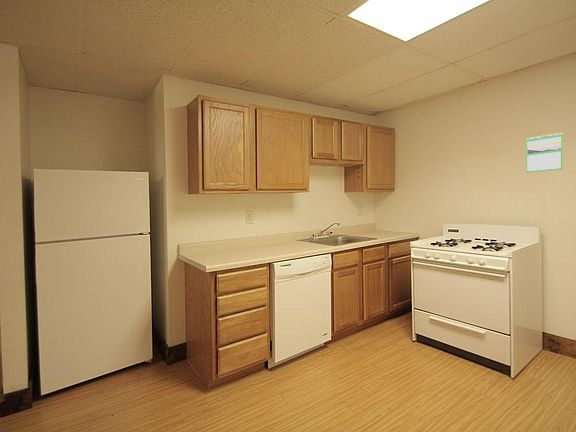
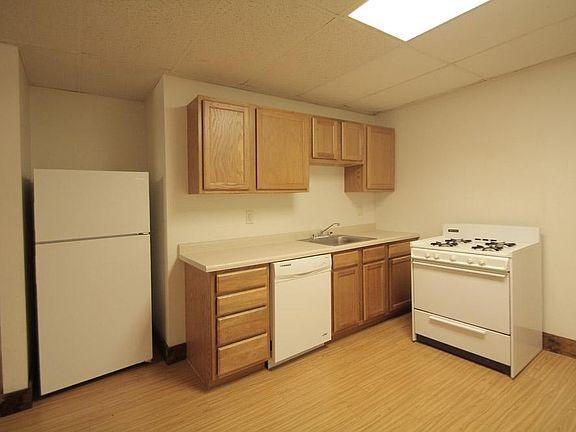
- calendar [525,132,564,174]
